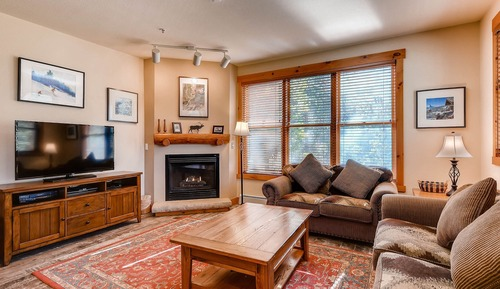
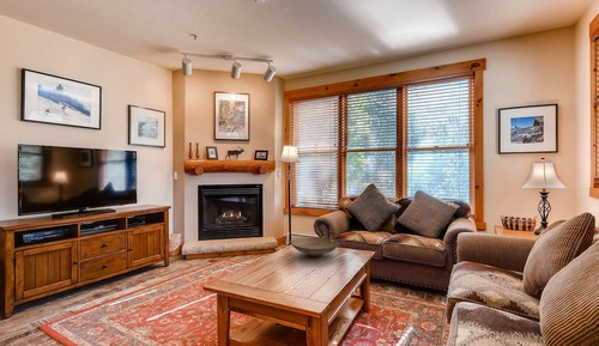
+ decorative bowl [289,236,340,259]
